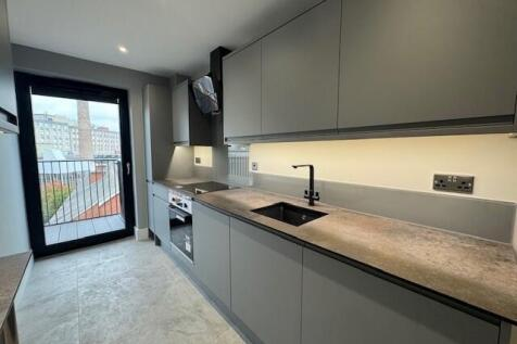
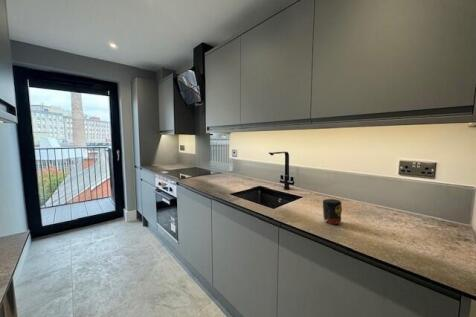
+ mug [322,198,343,225]
